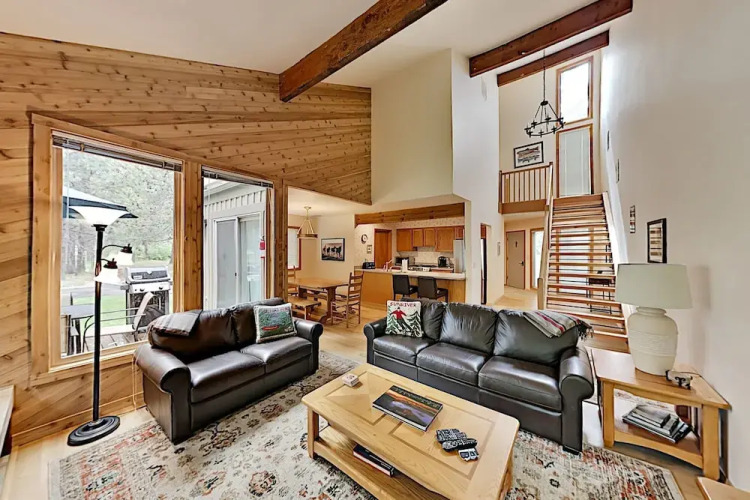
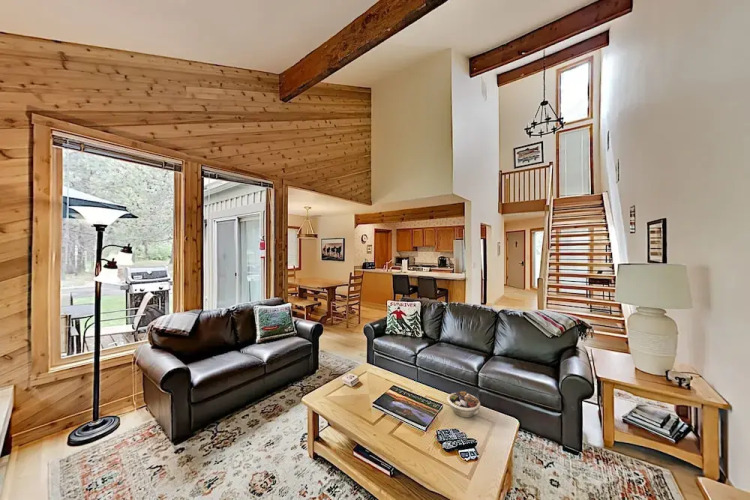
+ succulent planter [446,390,481,418]
